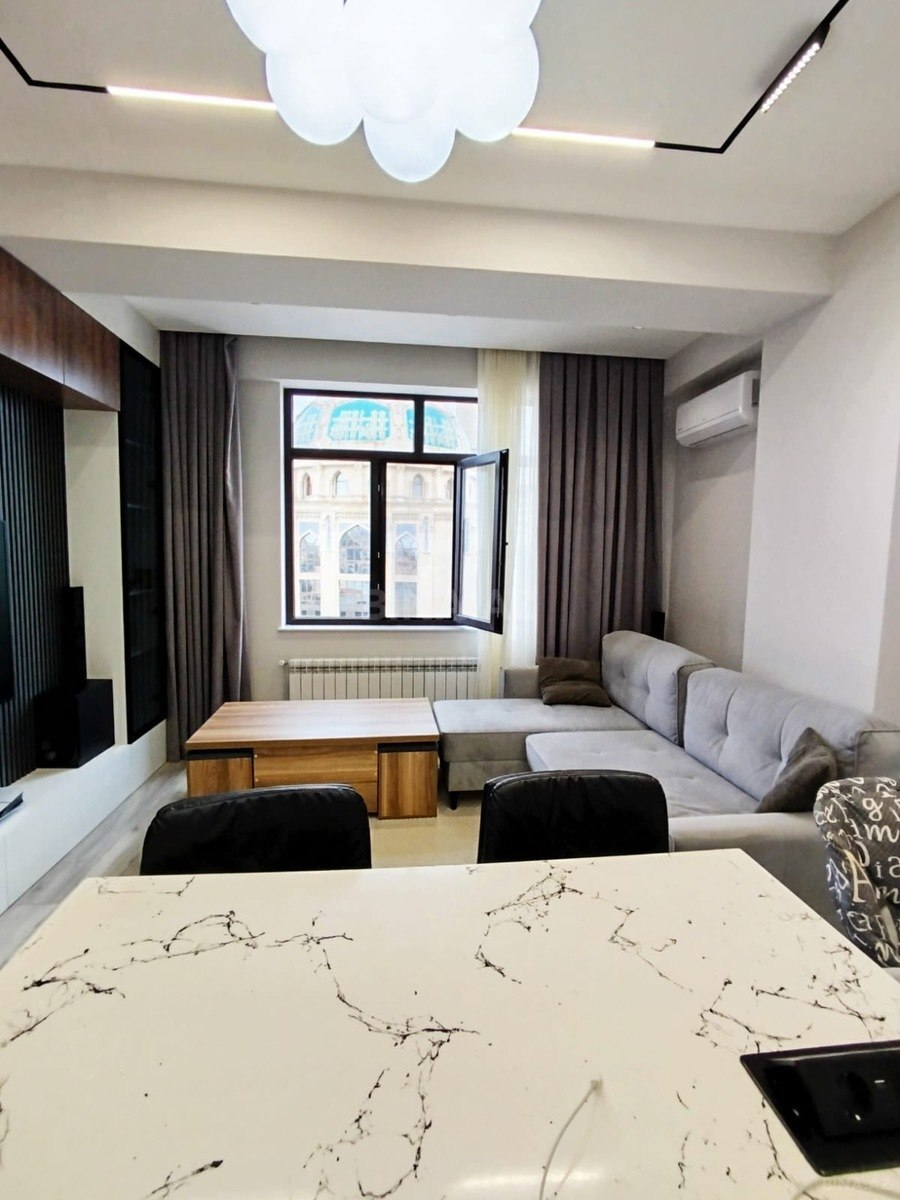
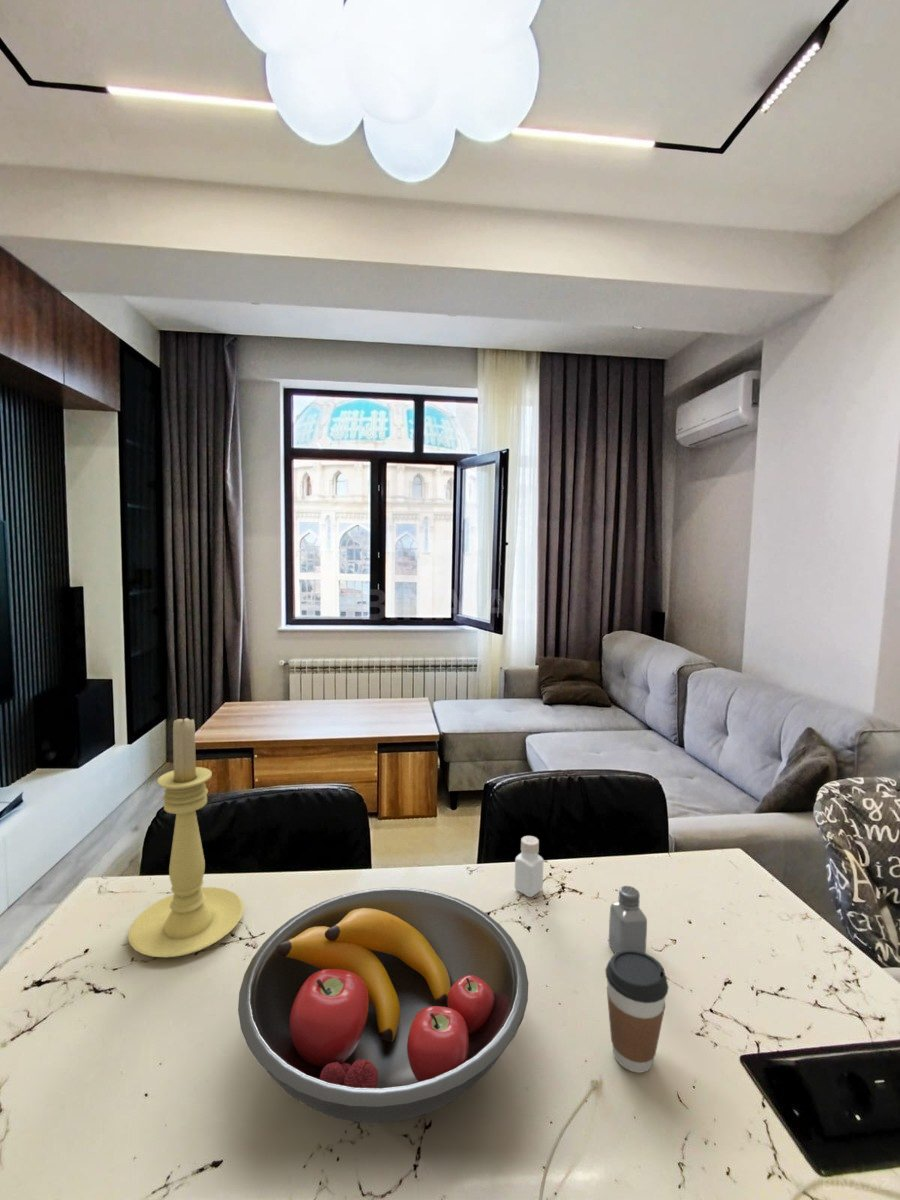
+ fruit bowl [237,887,529,1124]
+ candle holder [127,715,245,959]
+ pepper shaker [514,835,545,898]
+ saltshaker [608,885,648,954]
+ coffee cup [604,950,670,1074]
